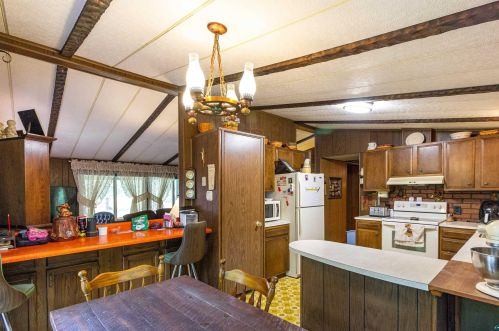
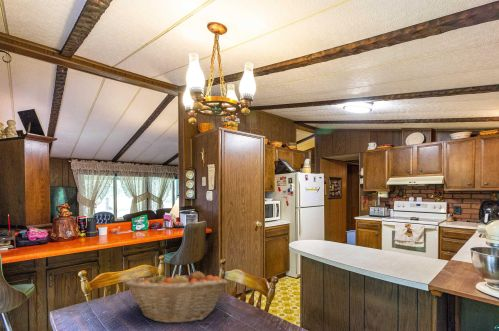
+ fruit basket [123,268,229,325]
